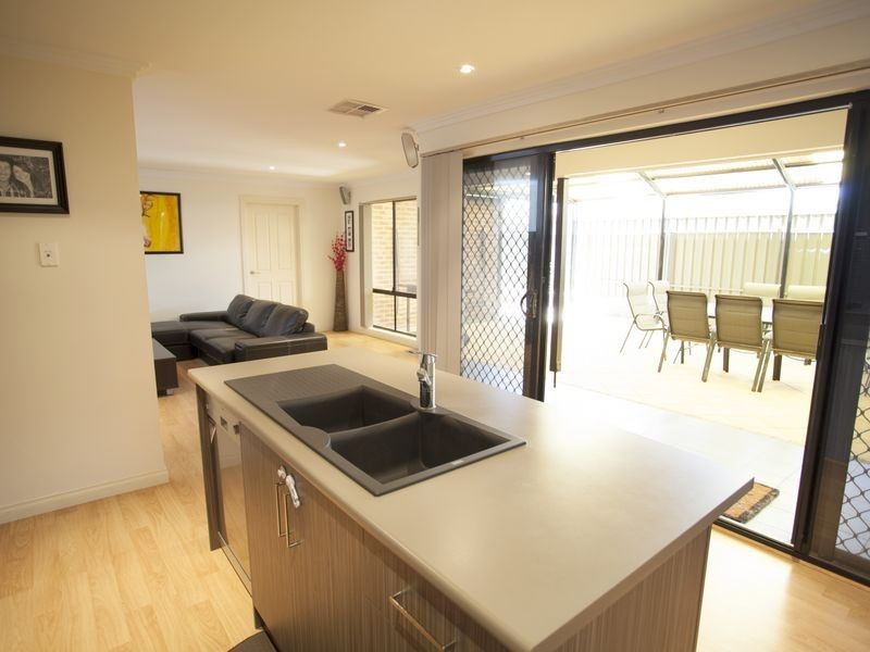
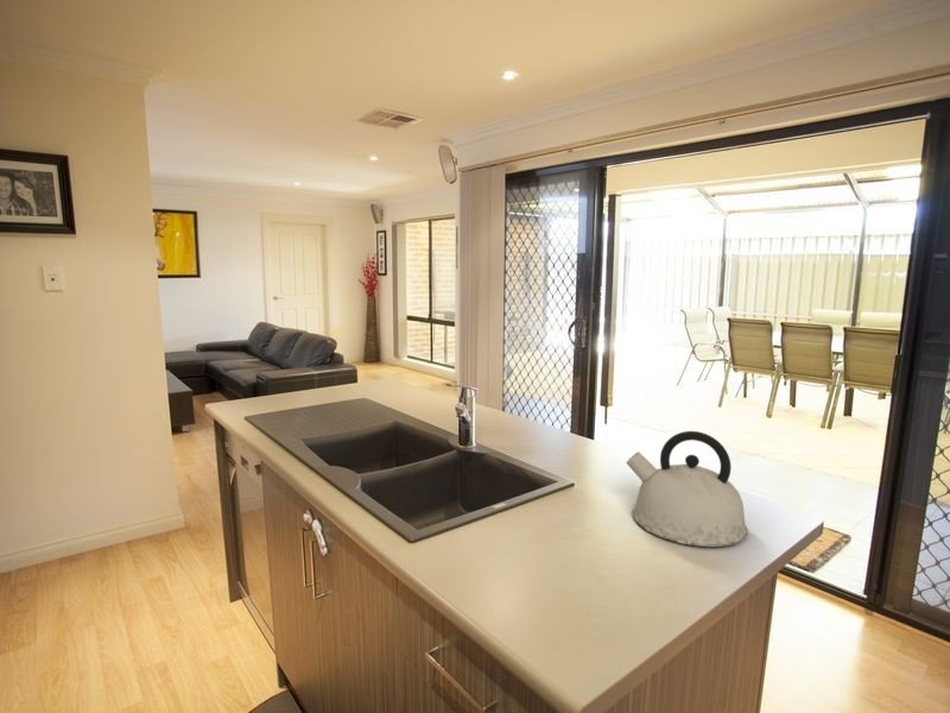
+ kettle [625,430,748,548]
